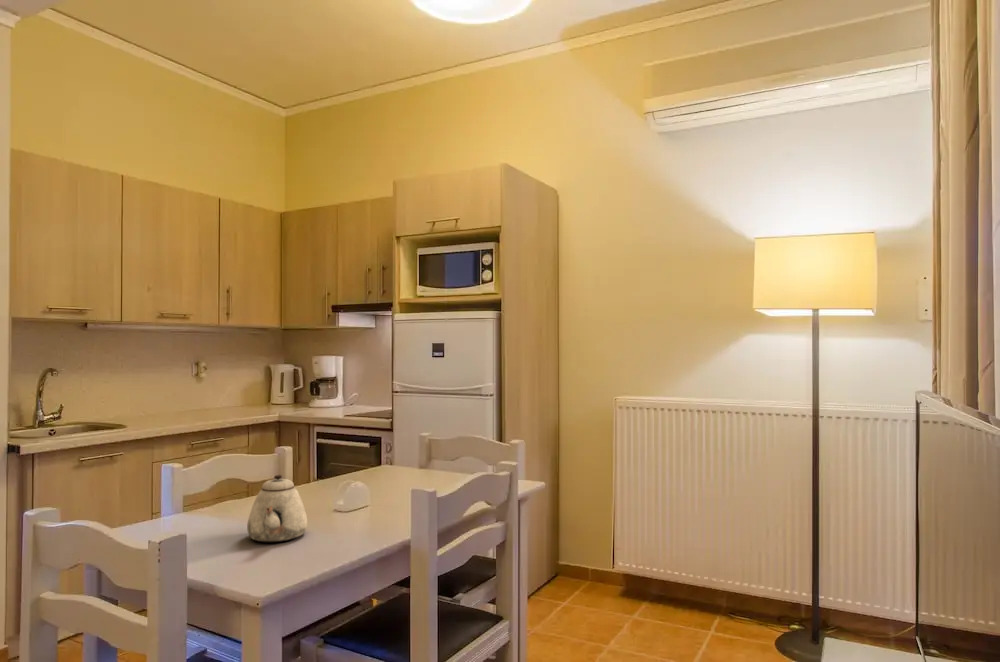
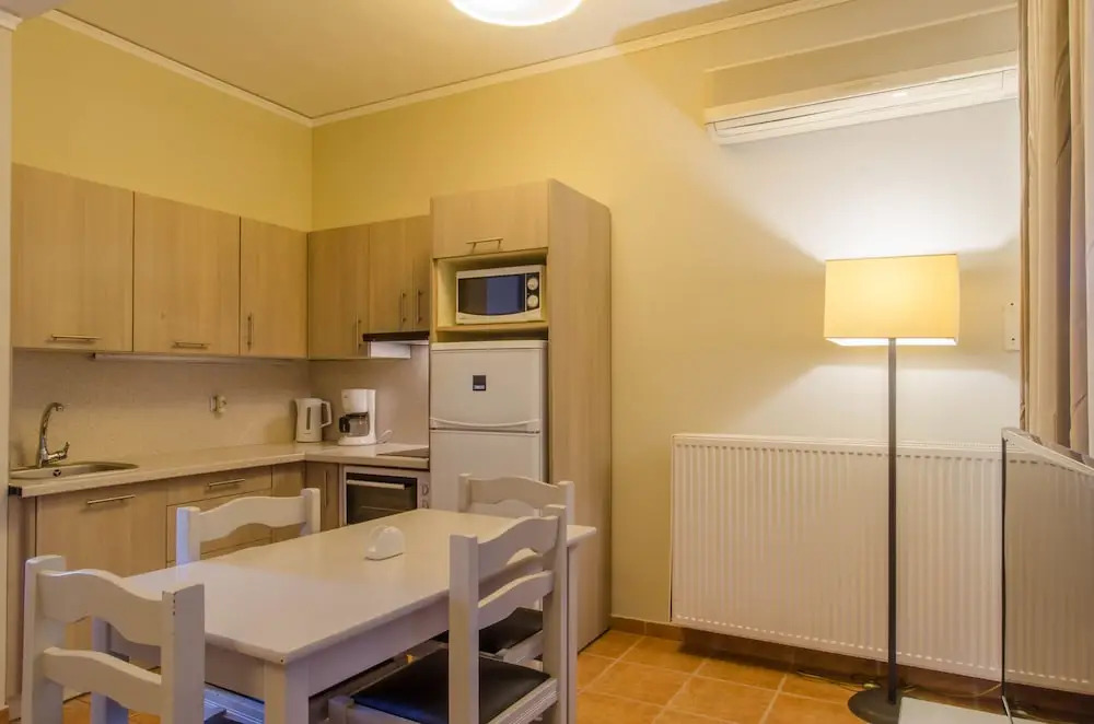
- teapot [246,474,308,543]
